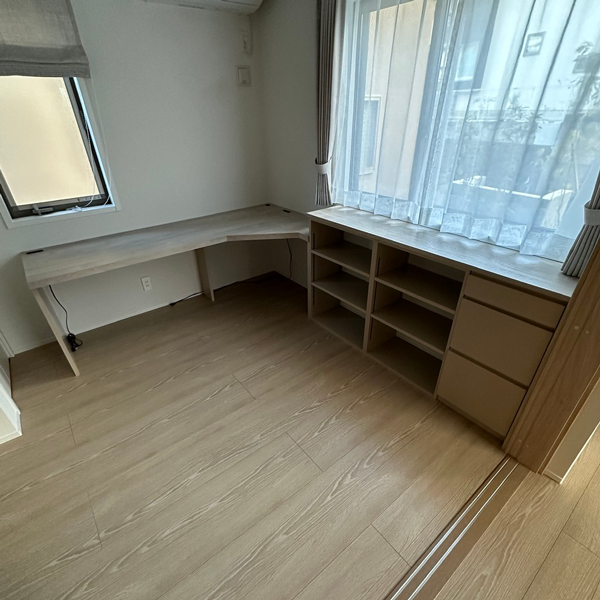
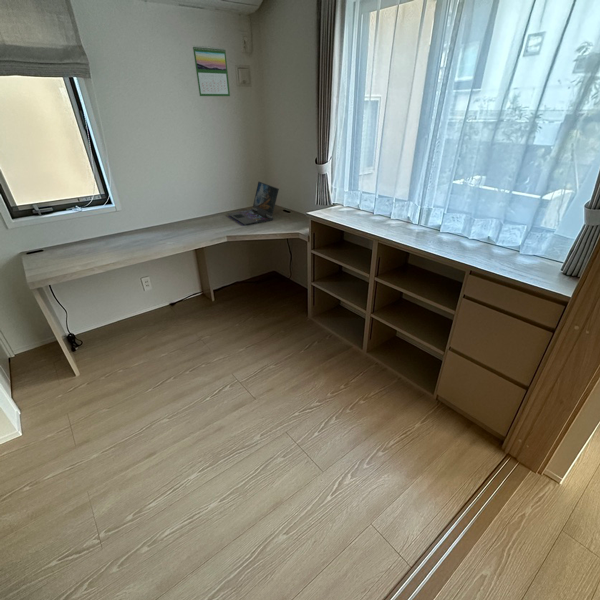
+ laptop [226,180,280,226]
+ calendar [192,44,231,97]
